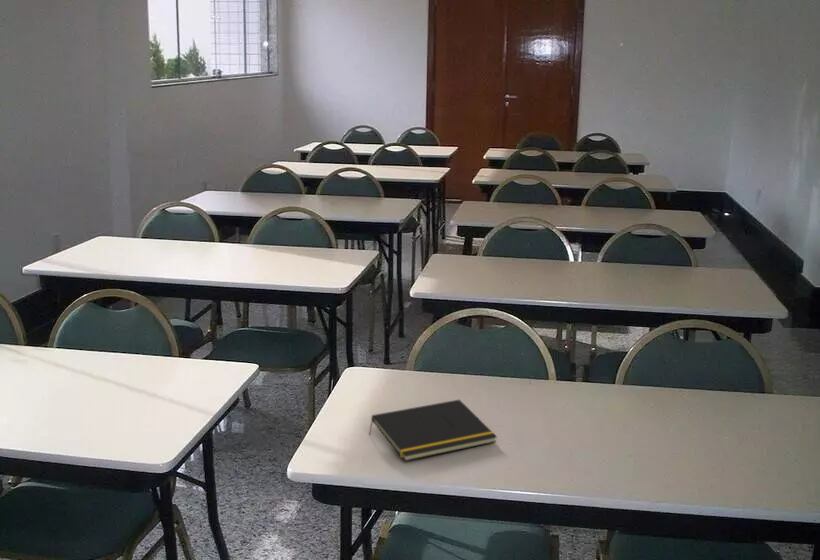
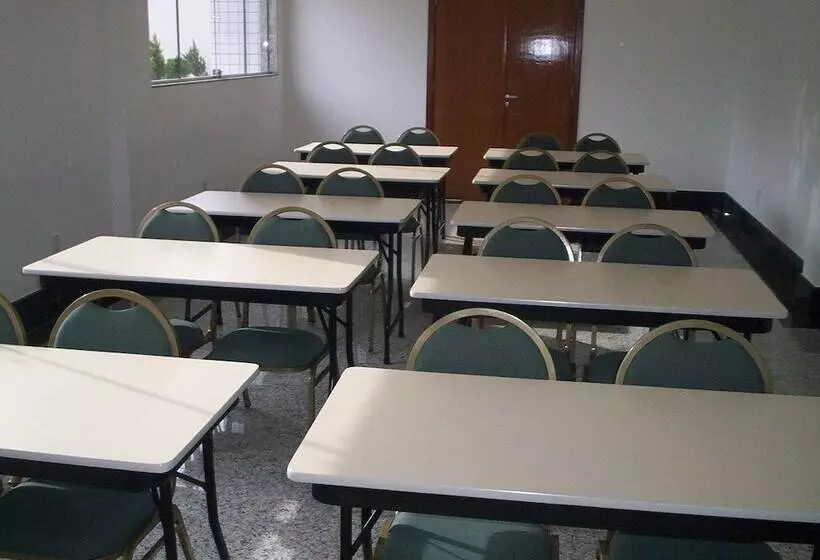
- notepad [368,399,498,462]
